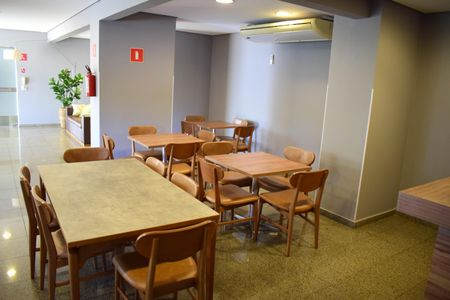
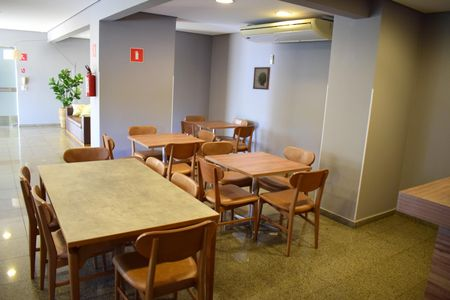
+ wall art [252,66,271,91]
